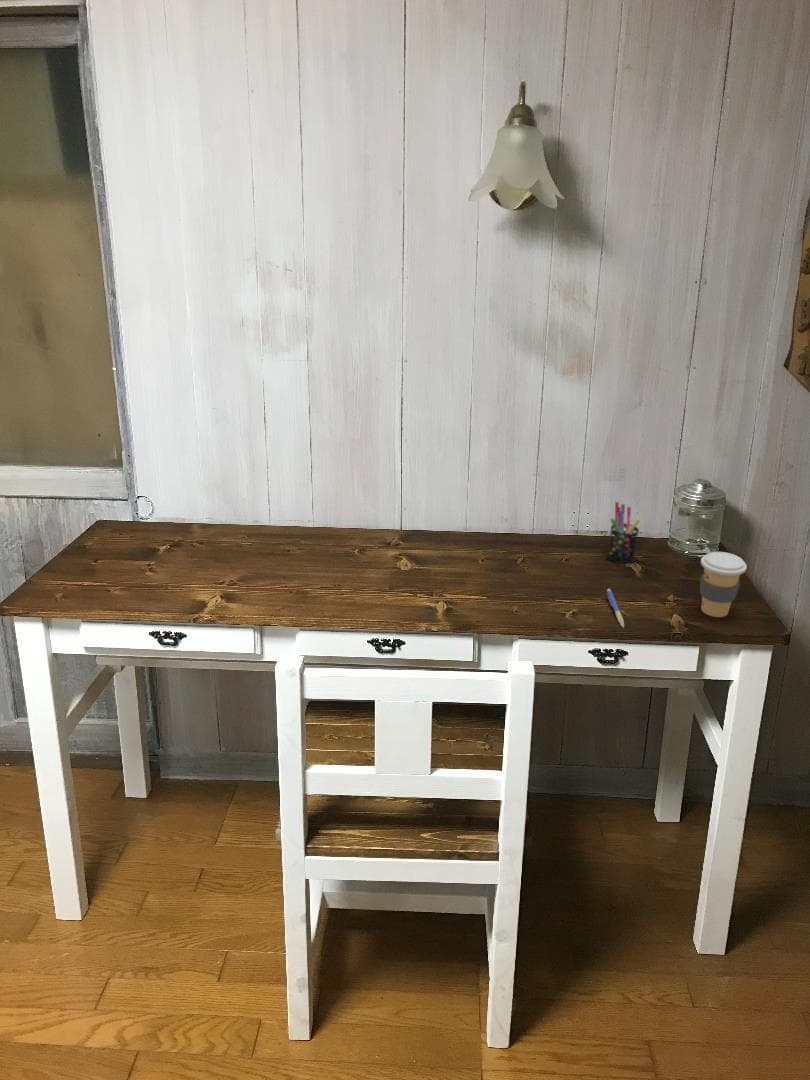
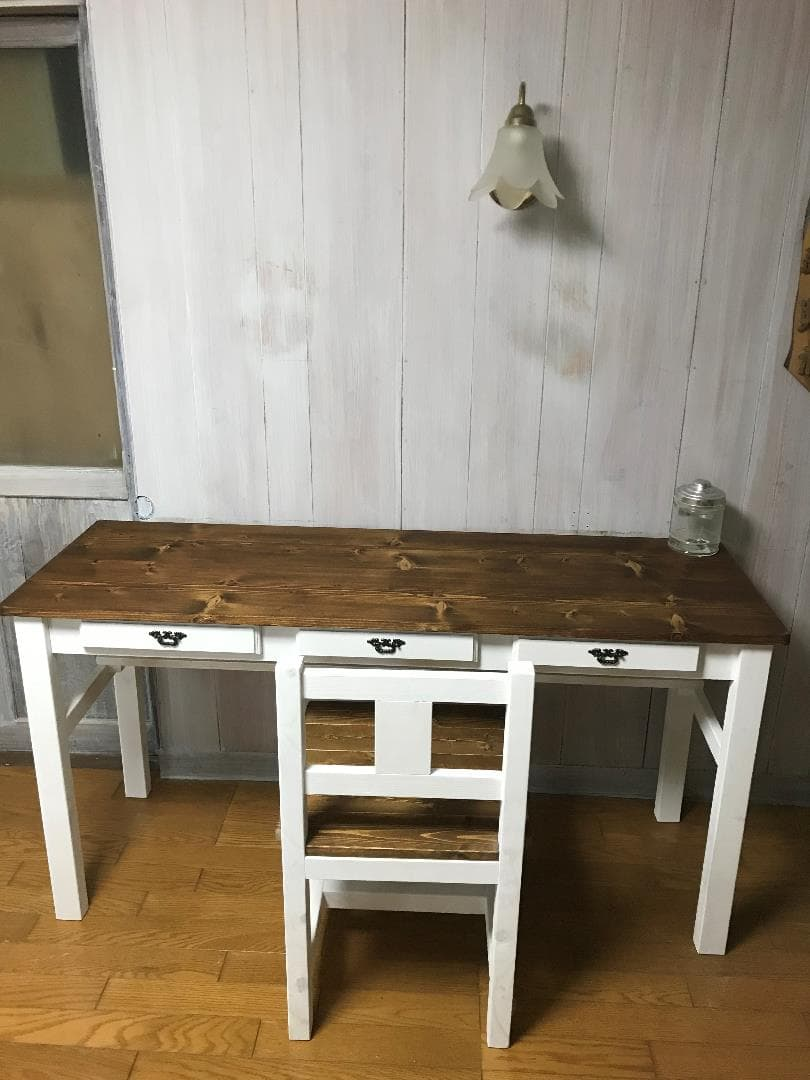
- coffee cup [699,551,748,618]
- pen [606,588,625,629]
- pen holder [606,501,642,565]
